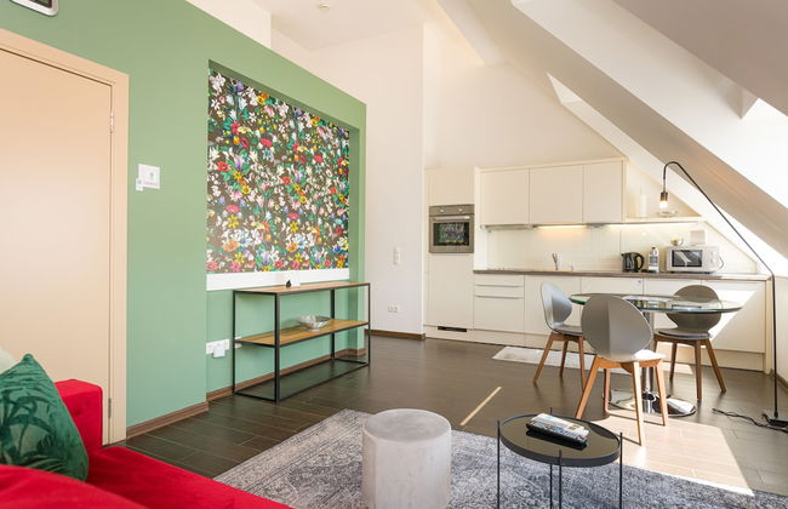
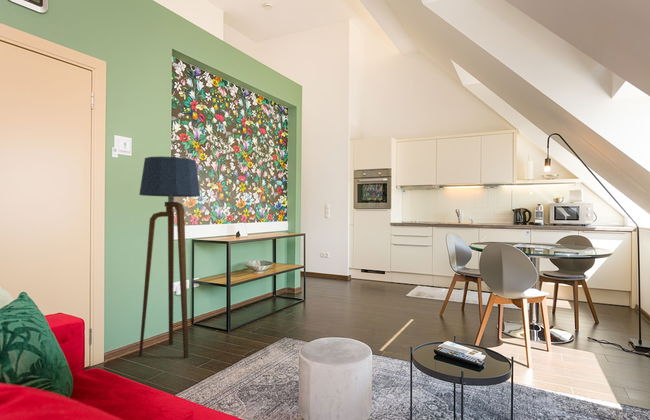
+ floor lamp [138,156,201,359]
